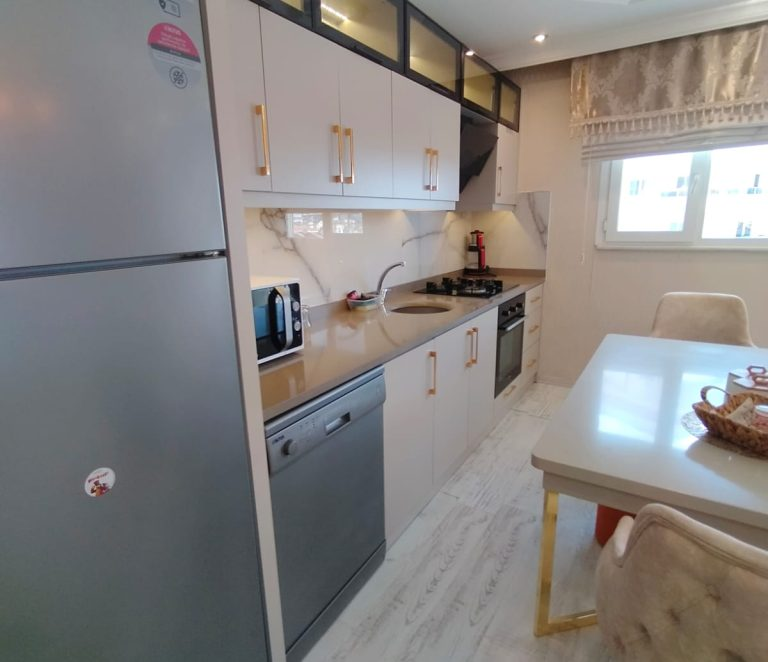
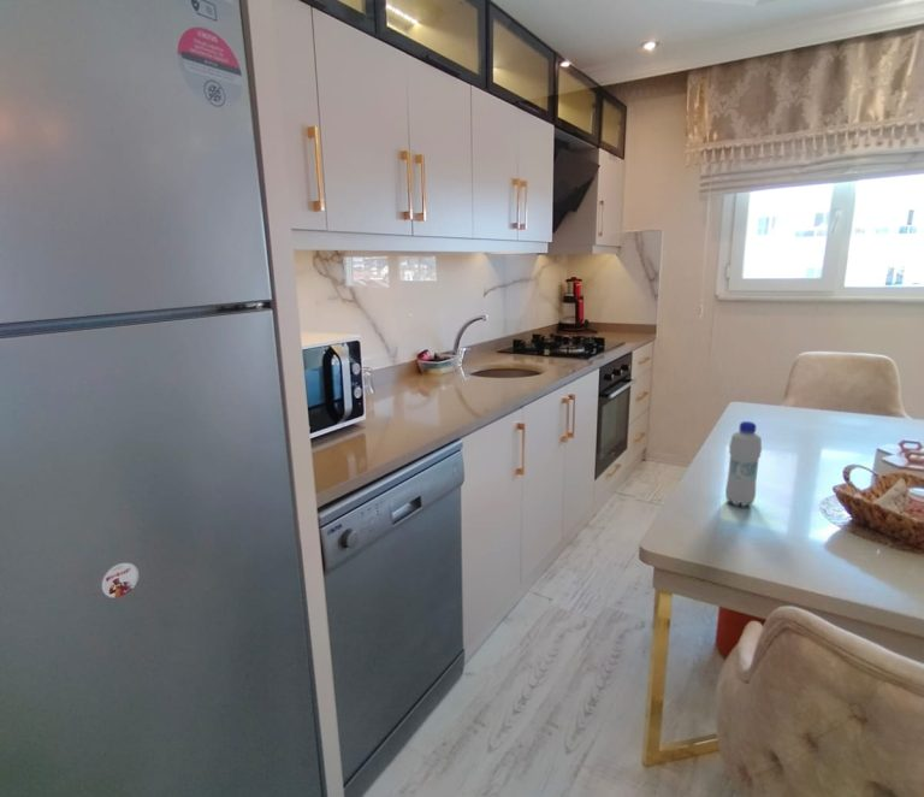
+ bottle [724,420,763,508]
